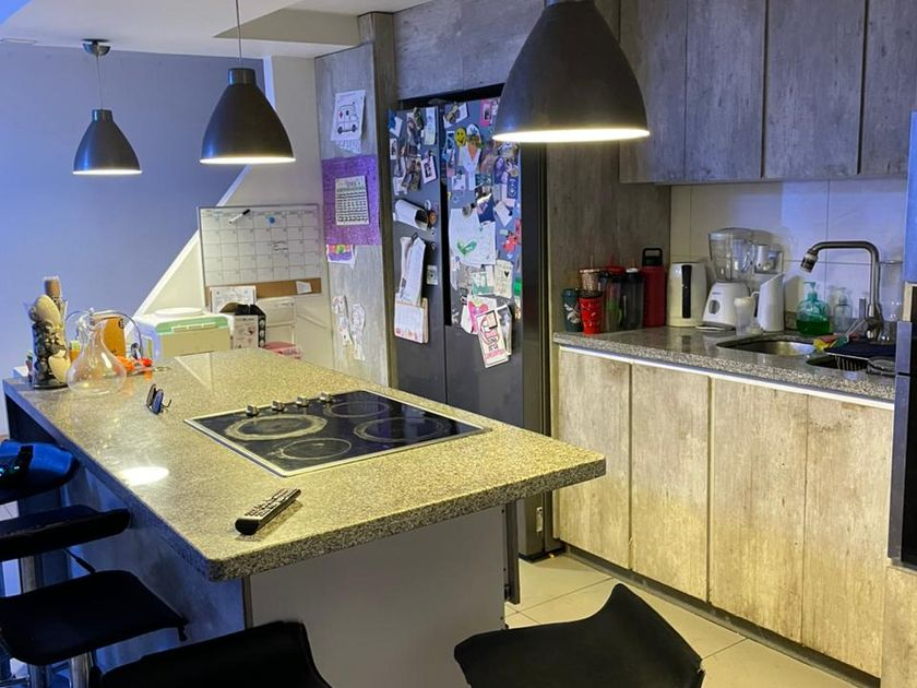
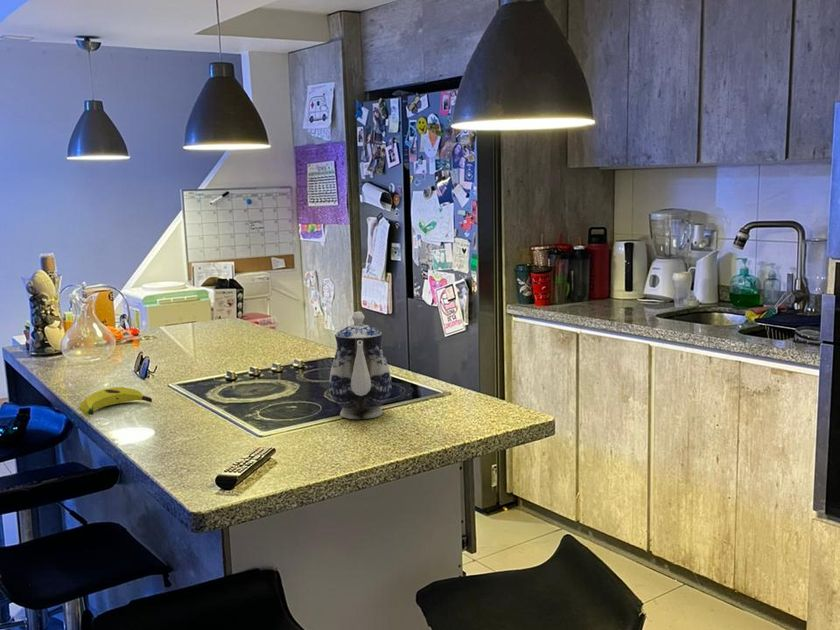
+ banana [78,386,153,417]
+ teapot [328,311,393,420]
